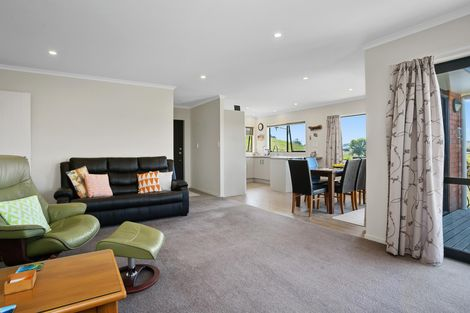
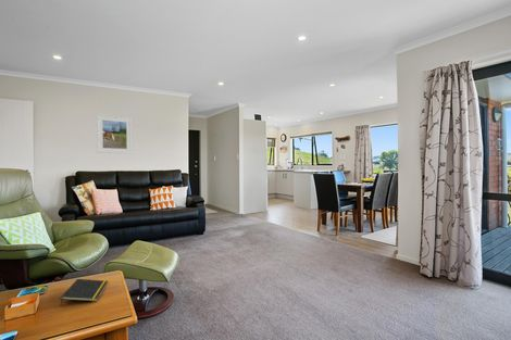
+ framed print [96,114,133,154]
+ notepad [60,278,109,306]
